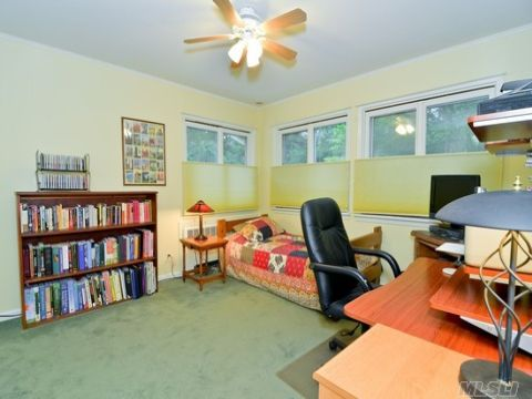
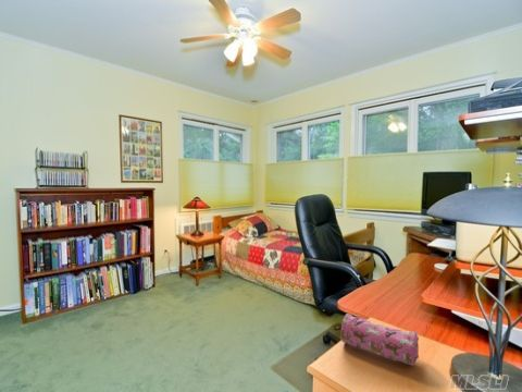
+ pencil case [339,313,420,367]
